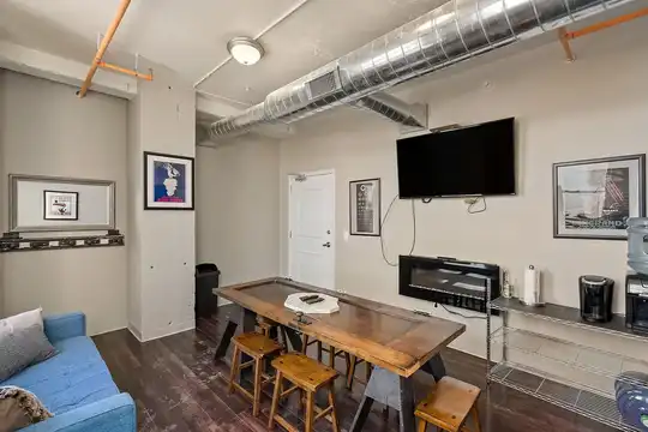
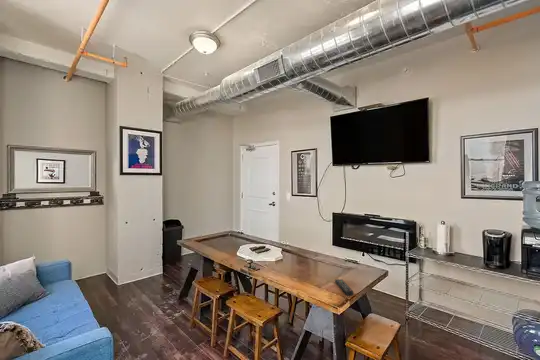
+ remote control [334,278,354,297]
